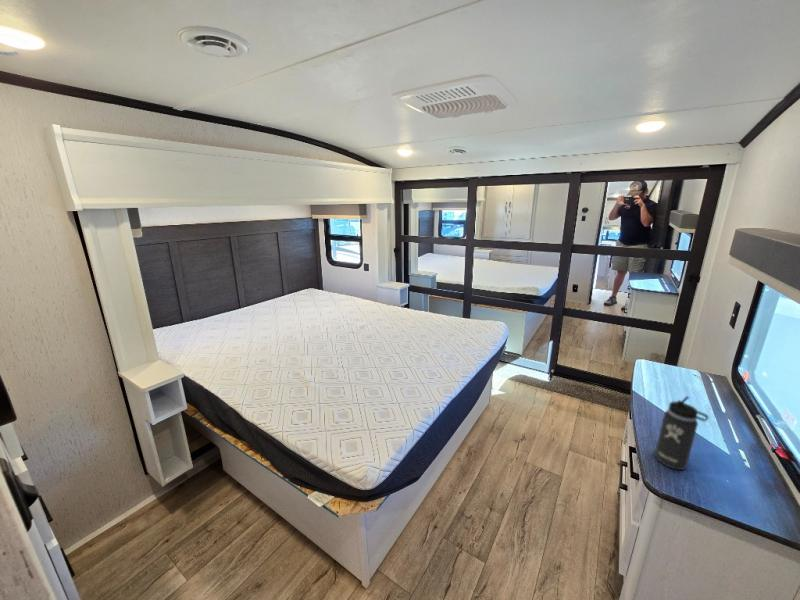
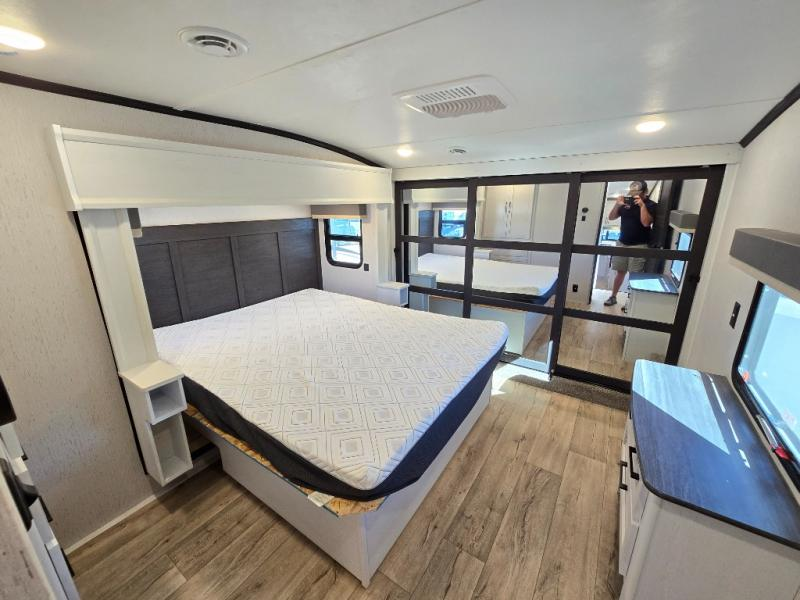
- thermos bottle [654,395,710,471]
